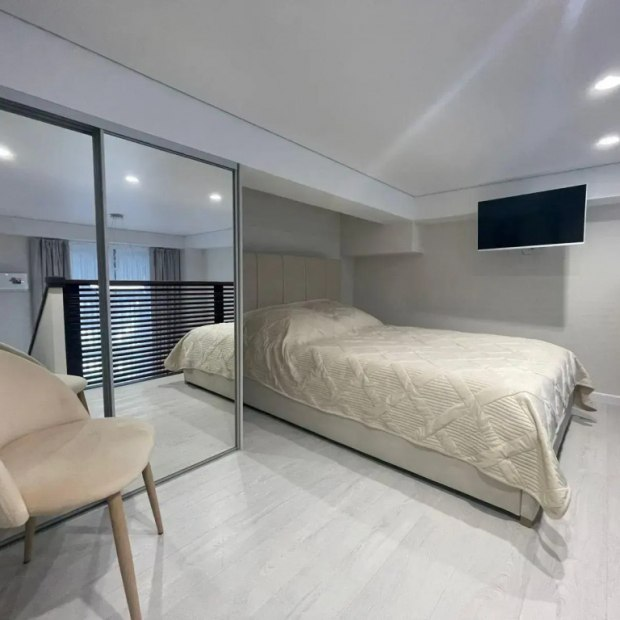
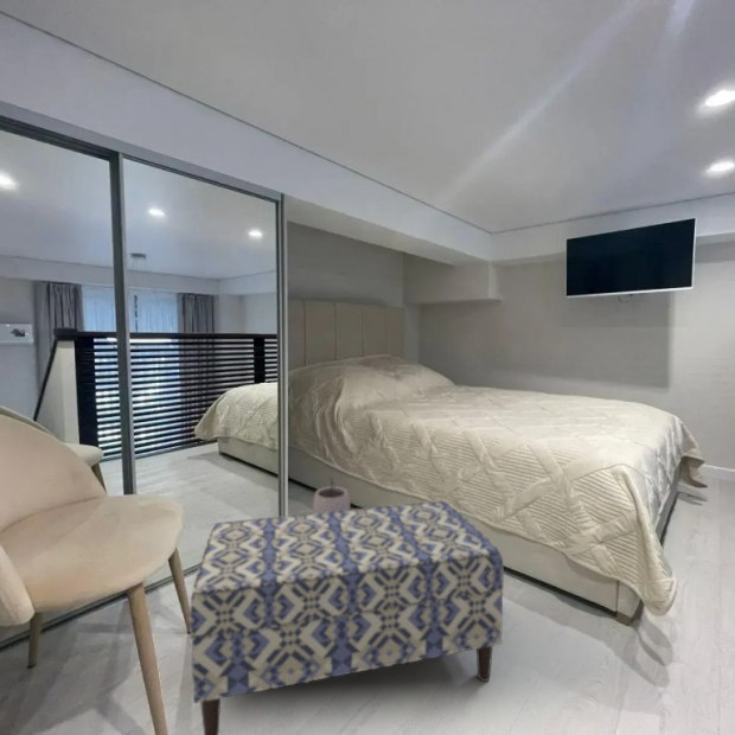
+ plant pot [312,478,351,513]
+ bench [188,500,505,735]
